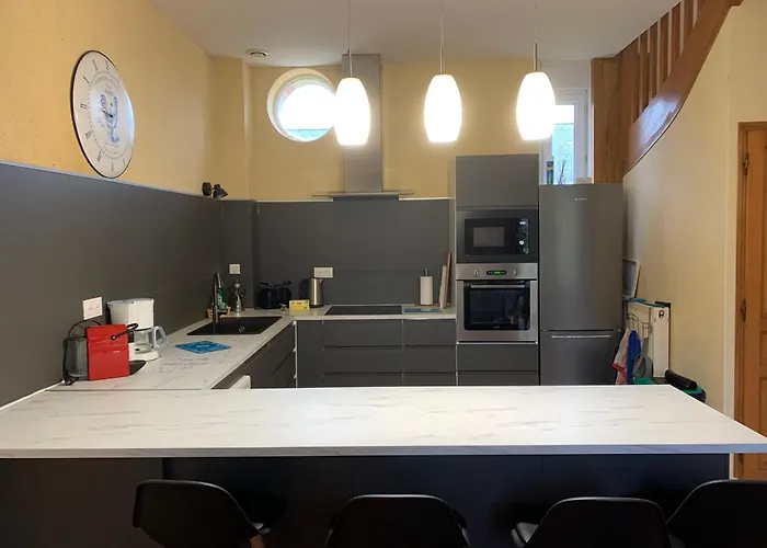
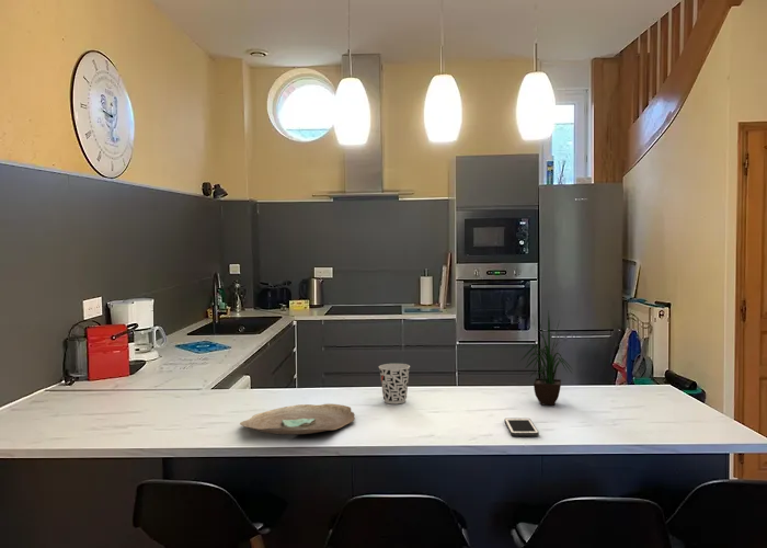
+ cell phone [504,418,540,437]
+ cup [378,363,411,404]
+ decorative bowl [239,403,356,435]
+ potted plant [518,311,572,407]
